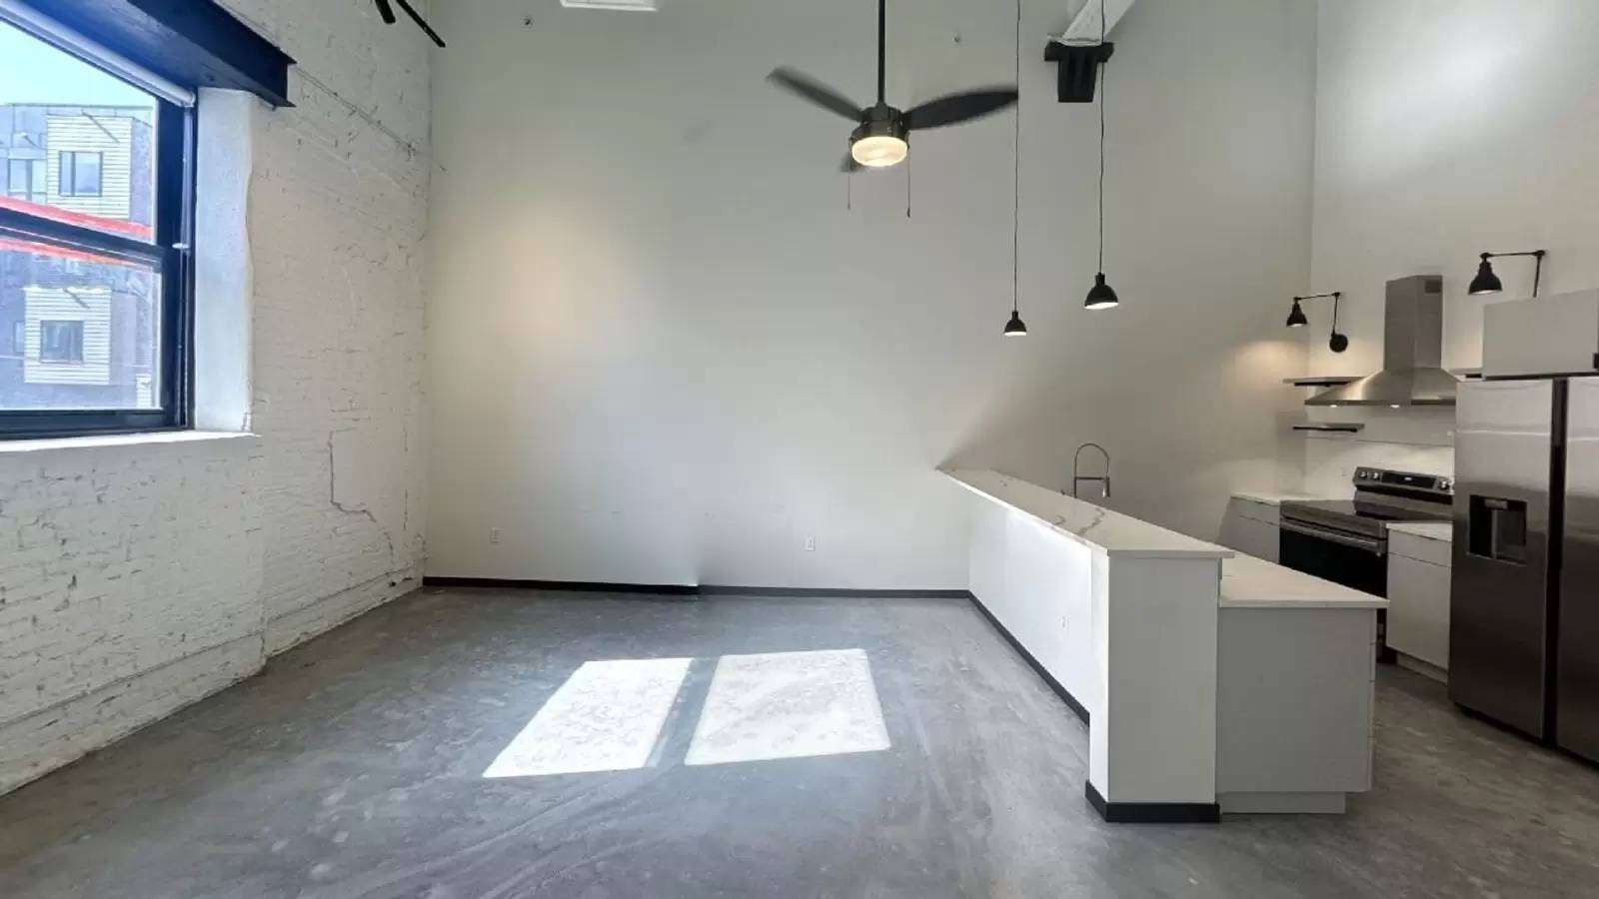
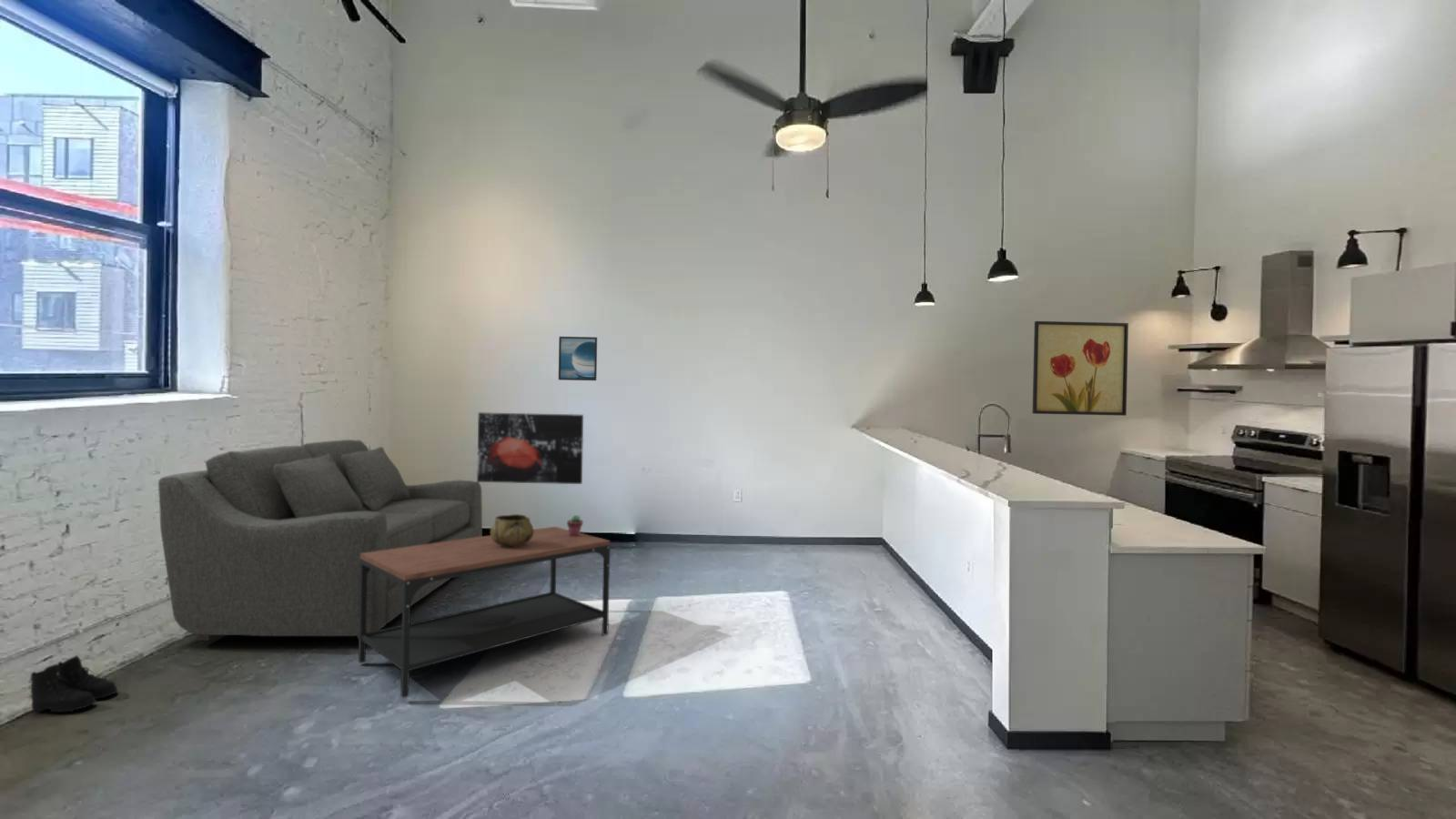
+ coffee table [358,526,612,699]
+ potted succulent [566,514,584,537]
+ wall art [476,411,584,485]
+ wall art [1032,320,1129,417]
+ boots [27,654,118,713]
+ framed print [558,336,598,381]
+ sofa [157,439,483,642]
+ decorative bowl [490,513,534,547]
